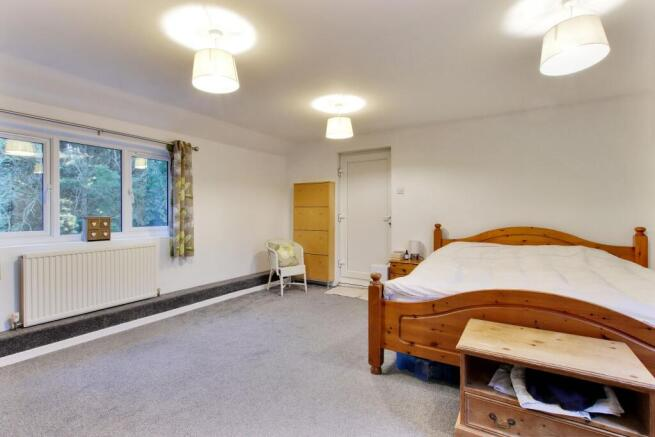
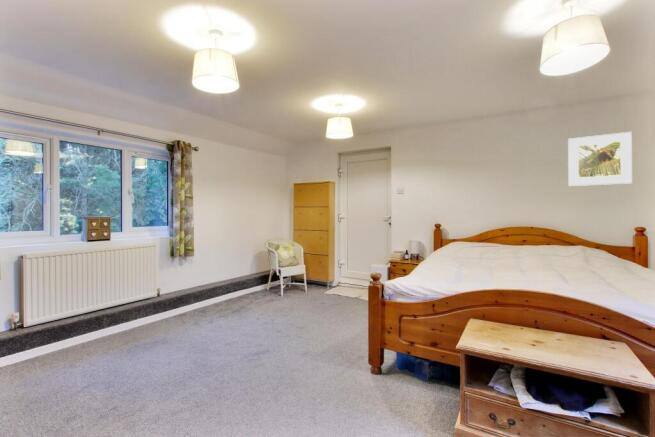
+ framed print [567,131,633,187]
